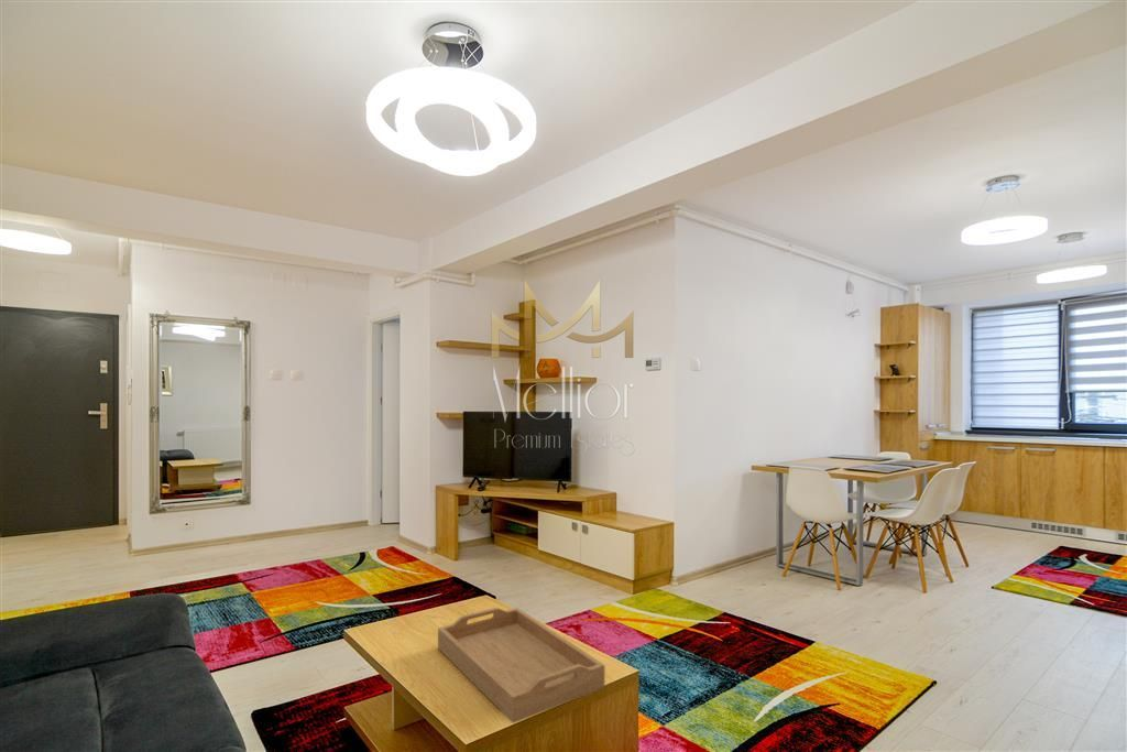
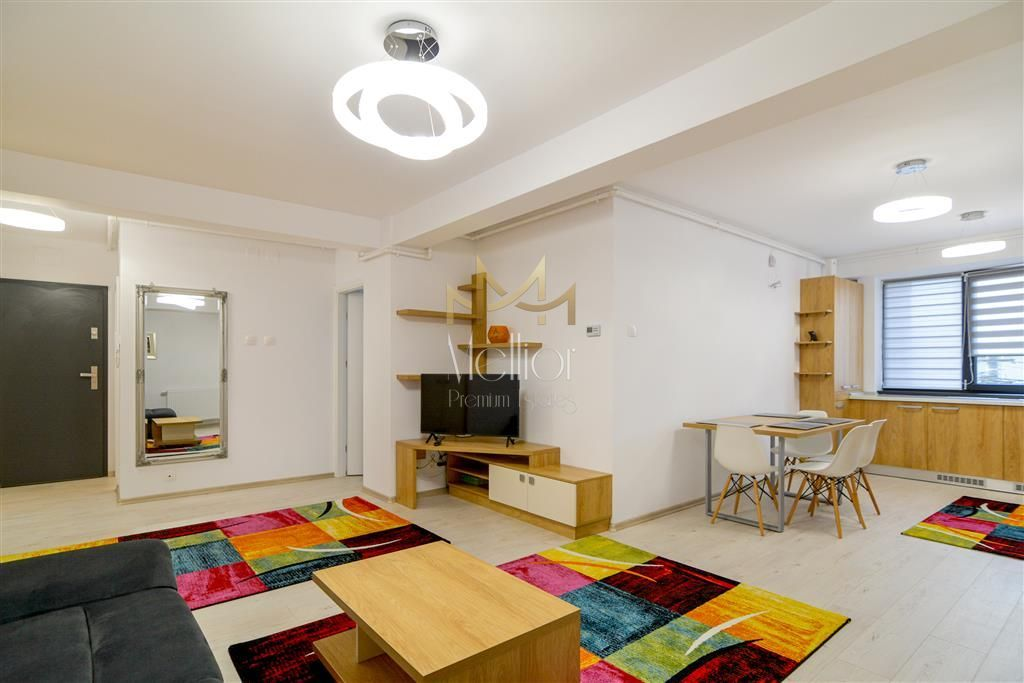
- serving tray [437,607,605,723]
